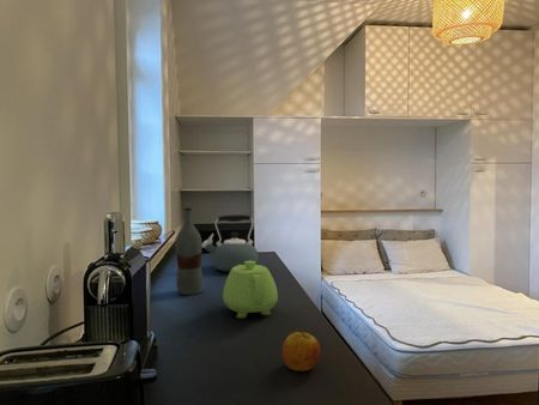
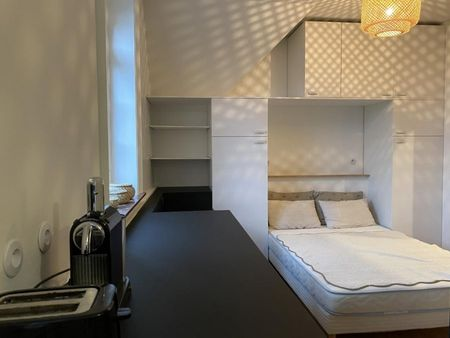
- bottle [174,206,204,296]
- teapot [222,261,279,320]
- apple [281,330,321,373]
- kettle [201,213,260,273]
